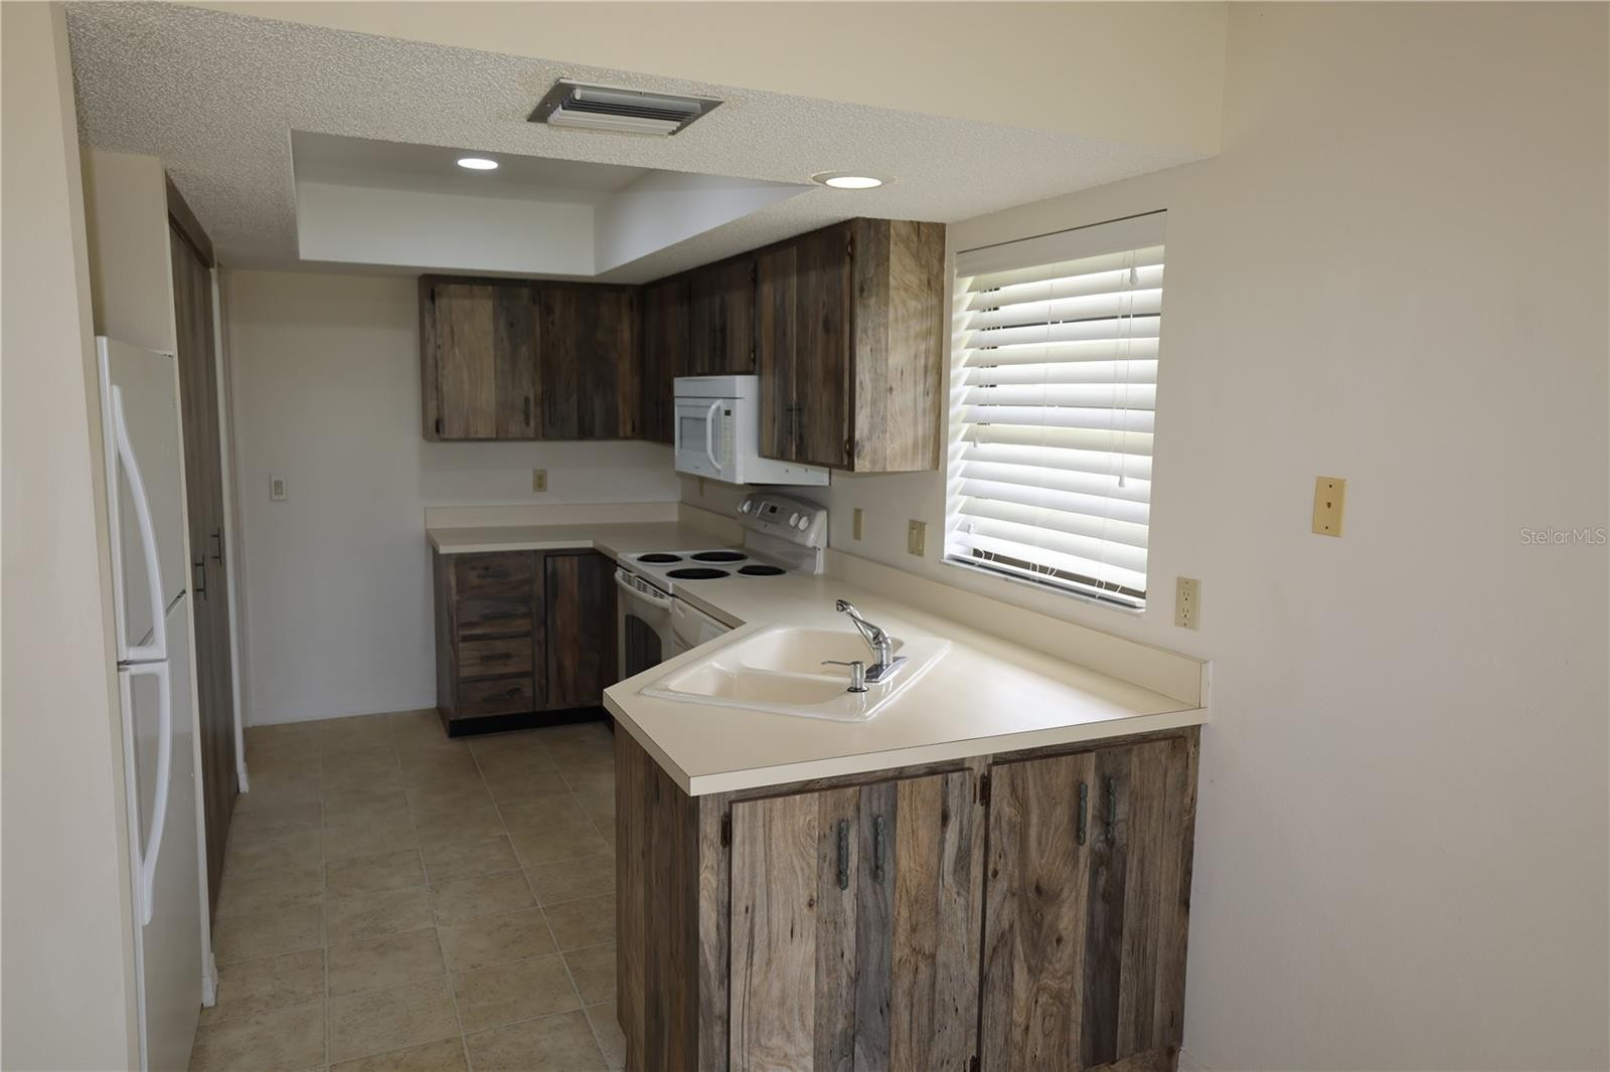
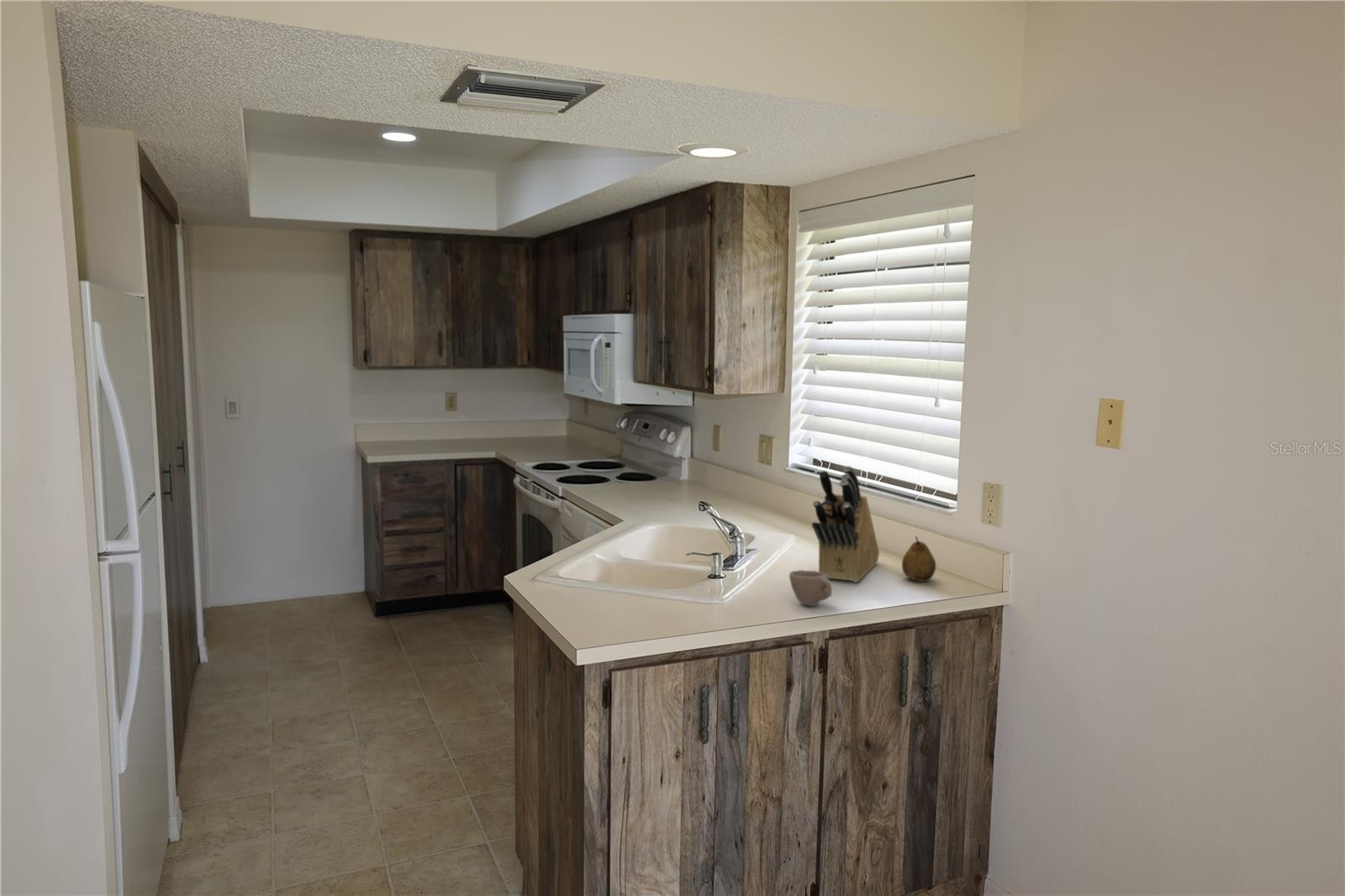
+ knife block [811,465,880,582]
+ fruit [901,536,936,582]
+ cup [789,569,833,607]
